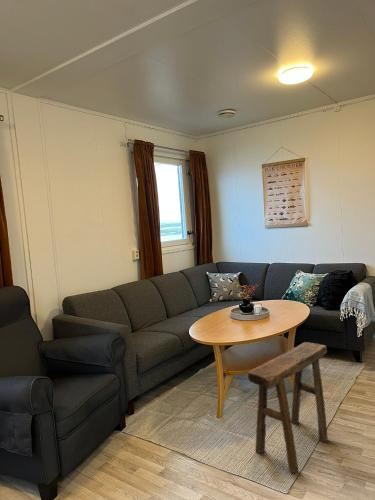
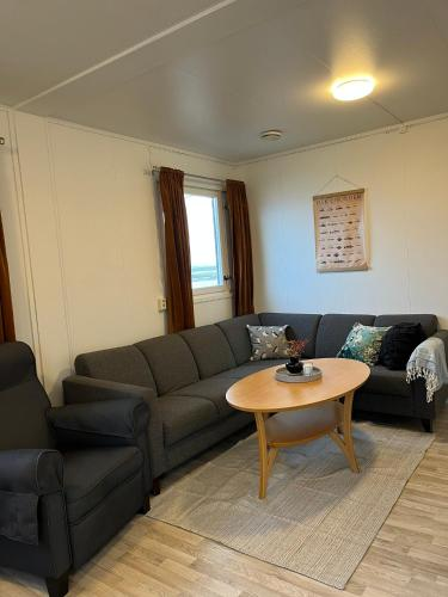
- stool [247,341,329,474]
